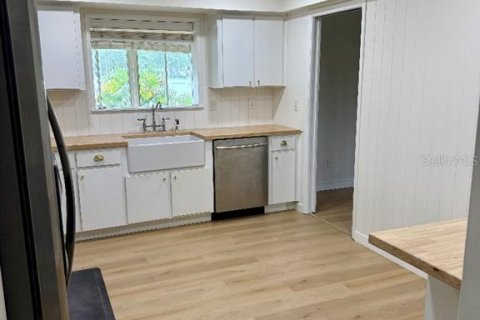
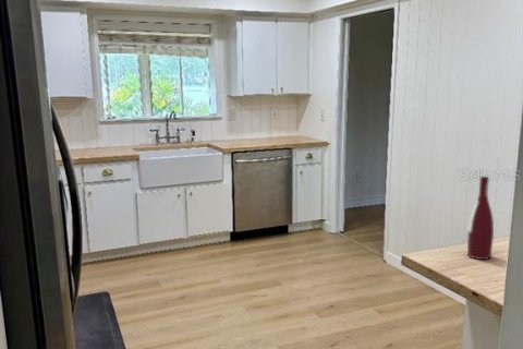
+ alcohol [466,176,495,261]
